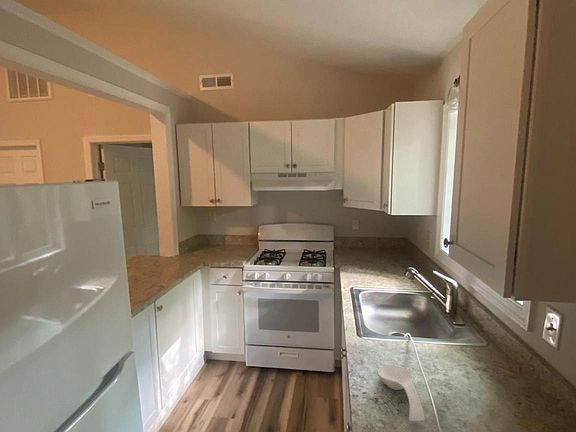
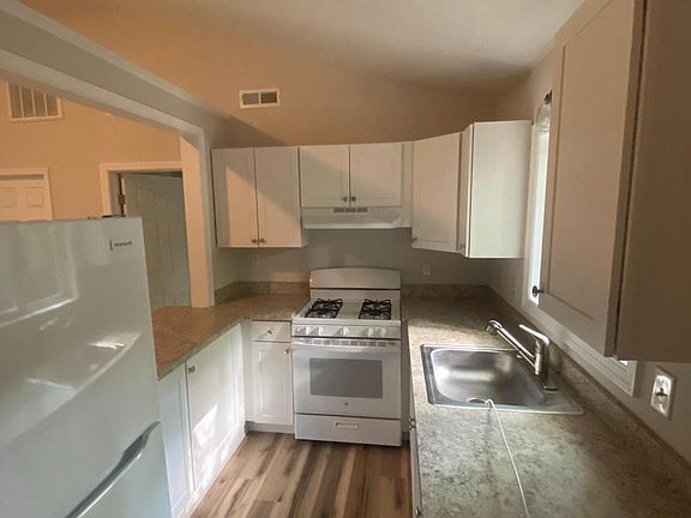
- spoon rest [376,364,426,422]
